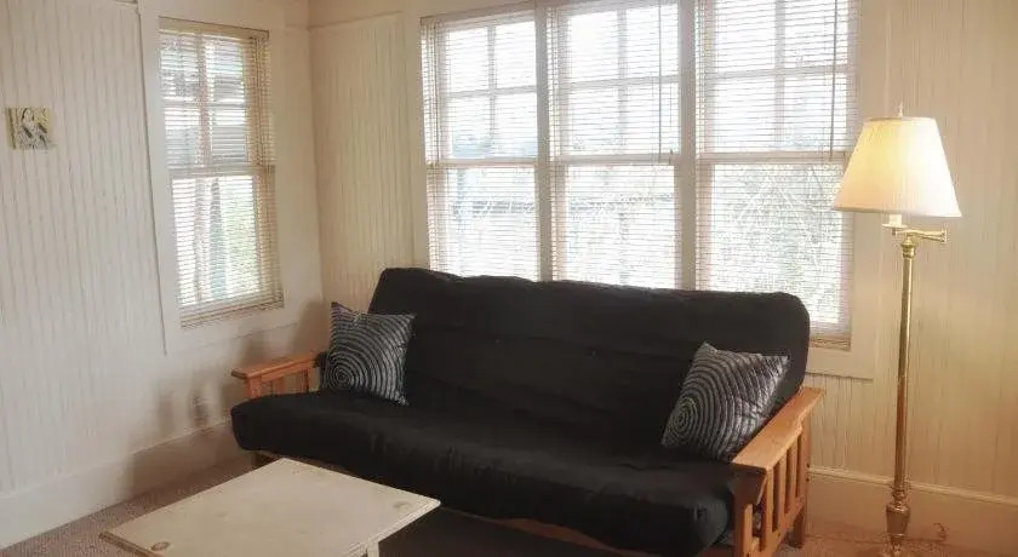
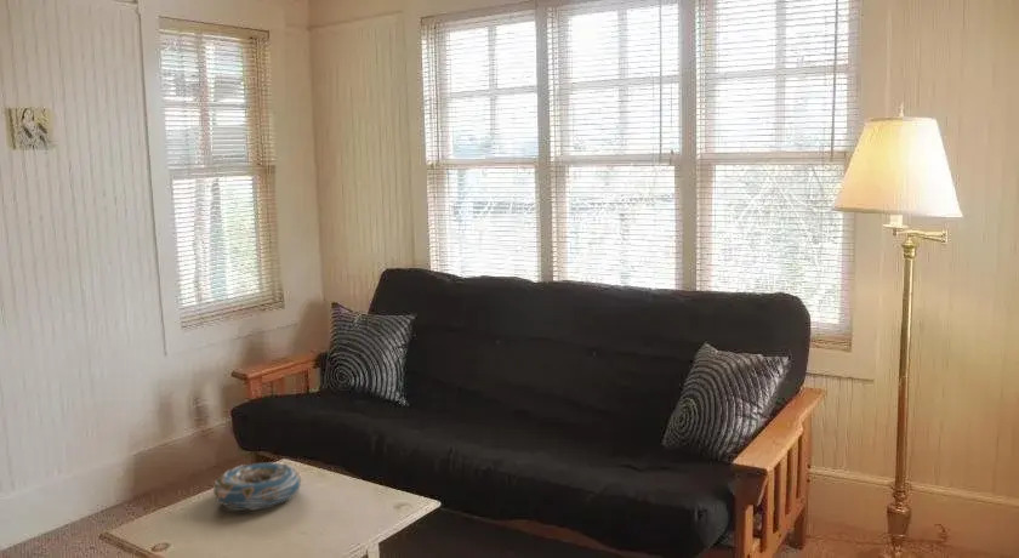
+ decorative bowl [212,461,303,512]
